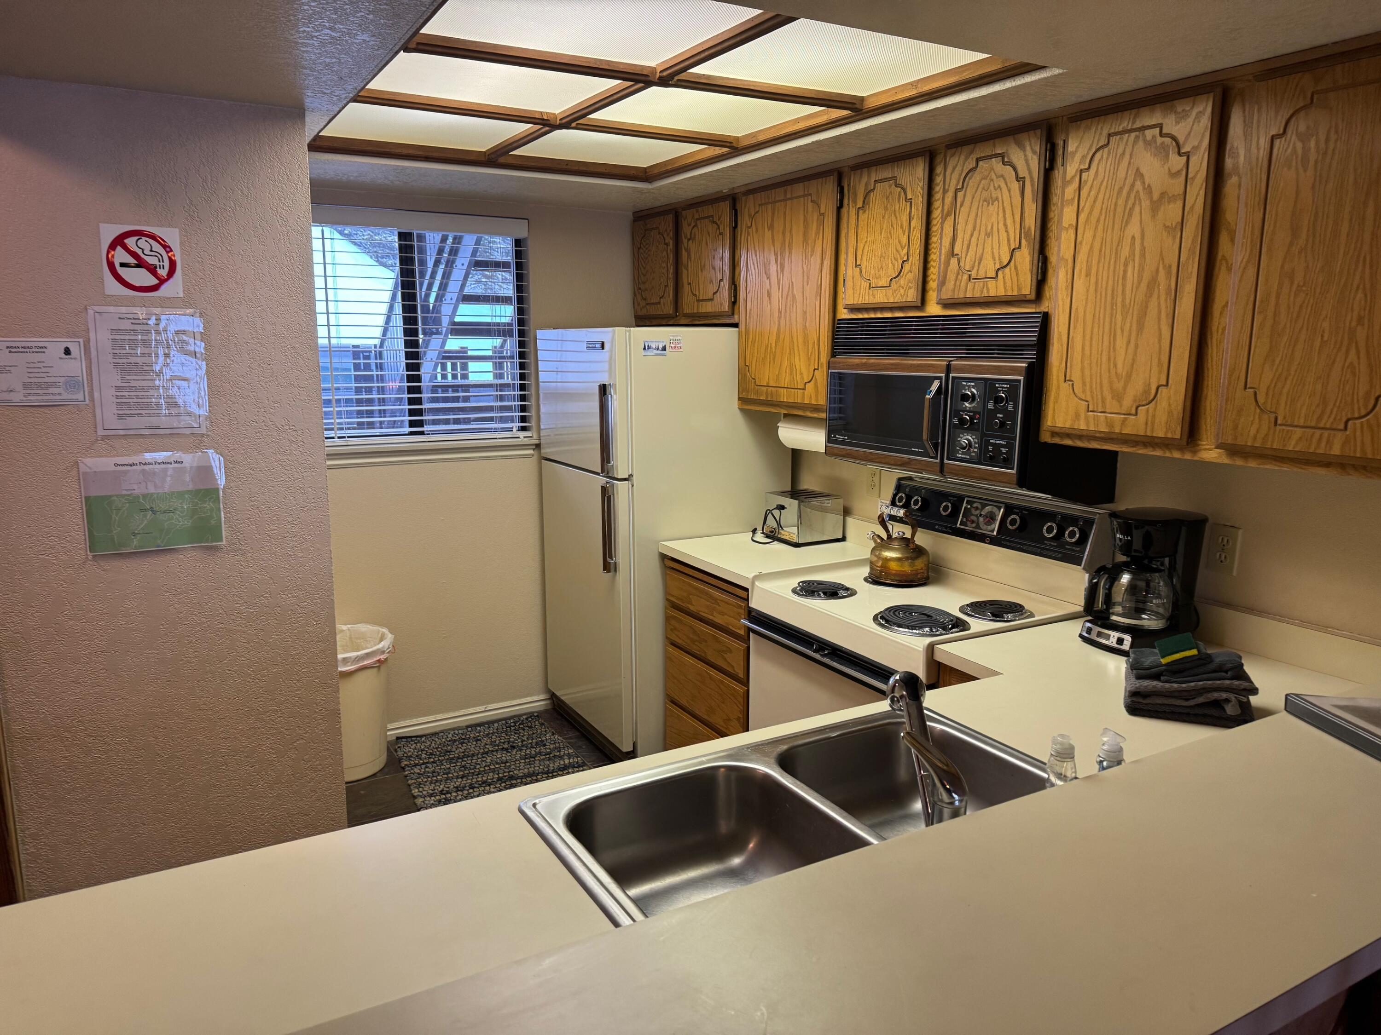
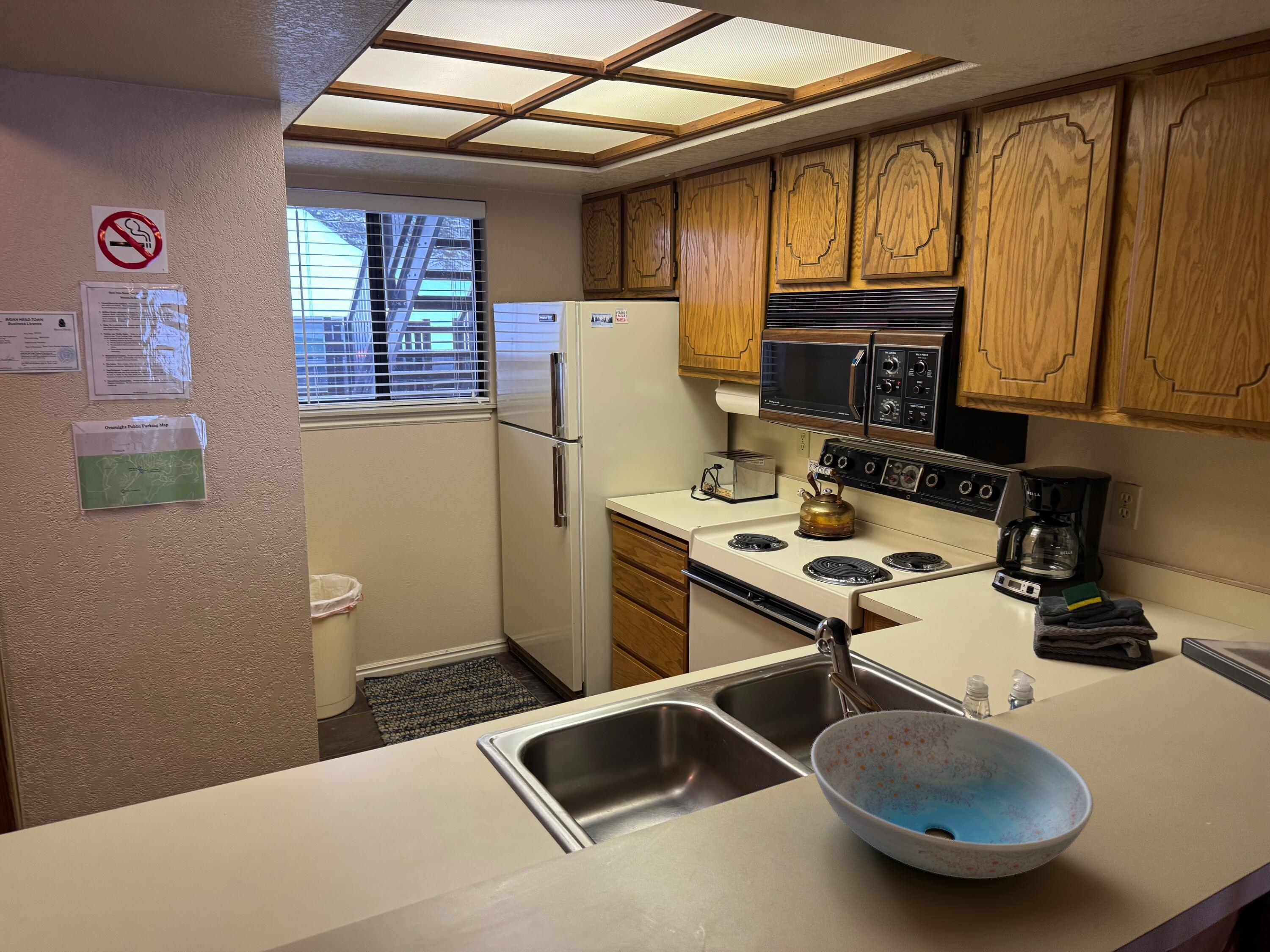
+ dish [810,710,1094,879]
